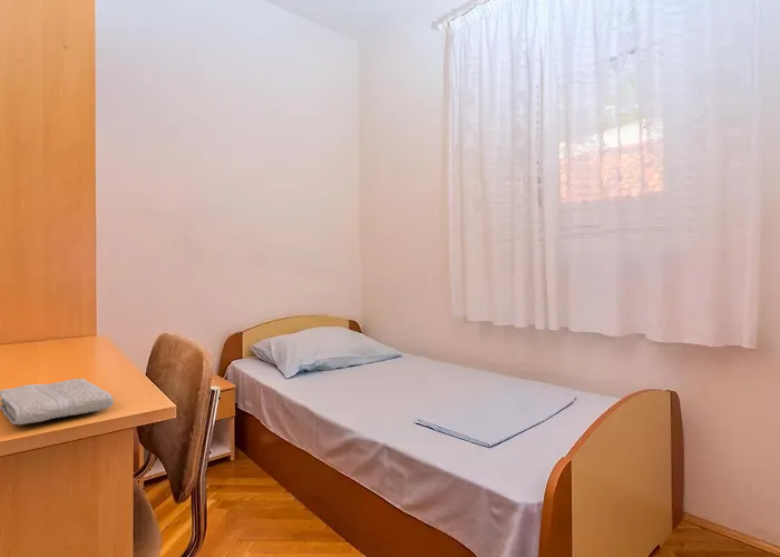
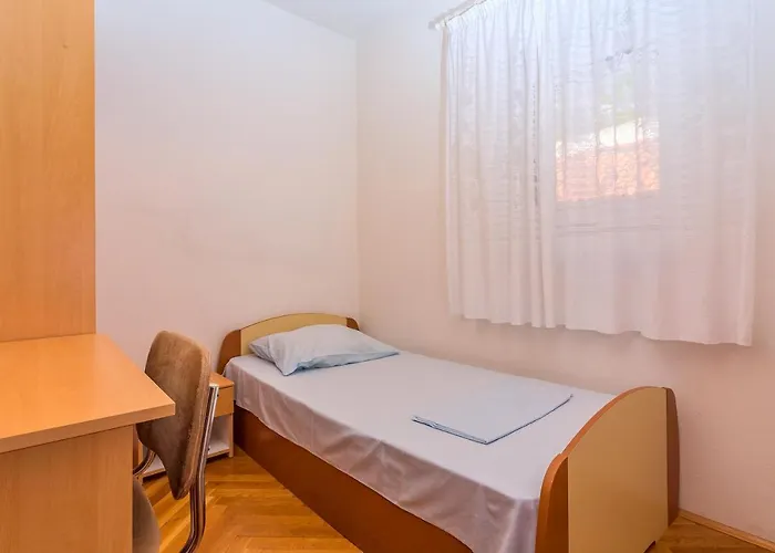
- washcloth [0,378,115,426]
